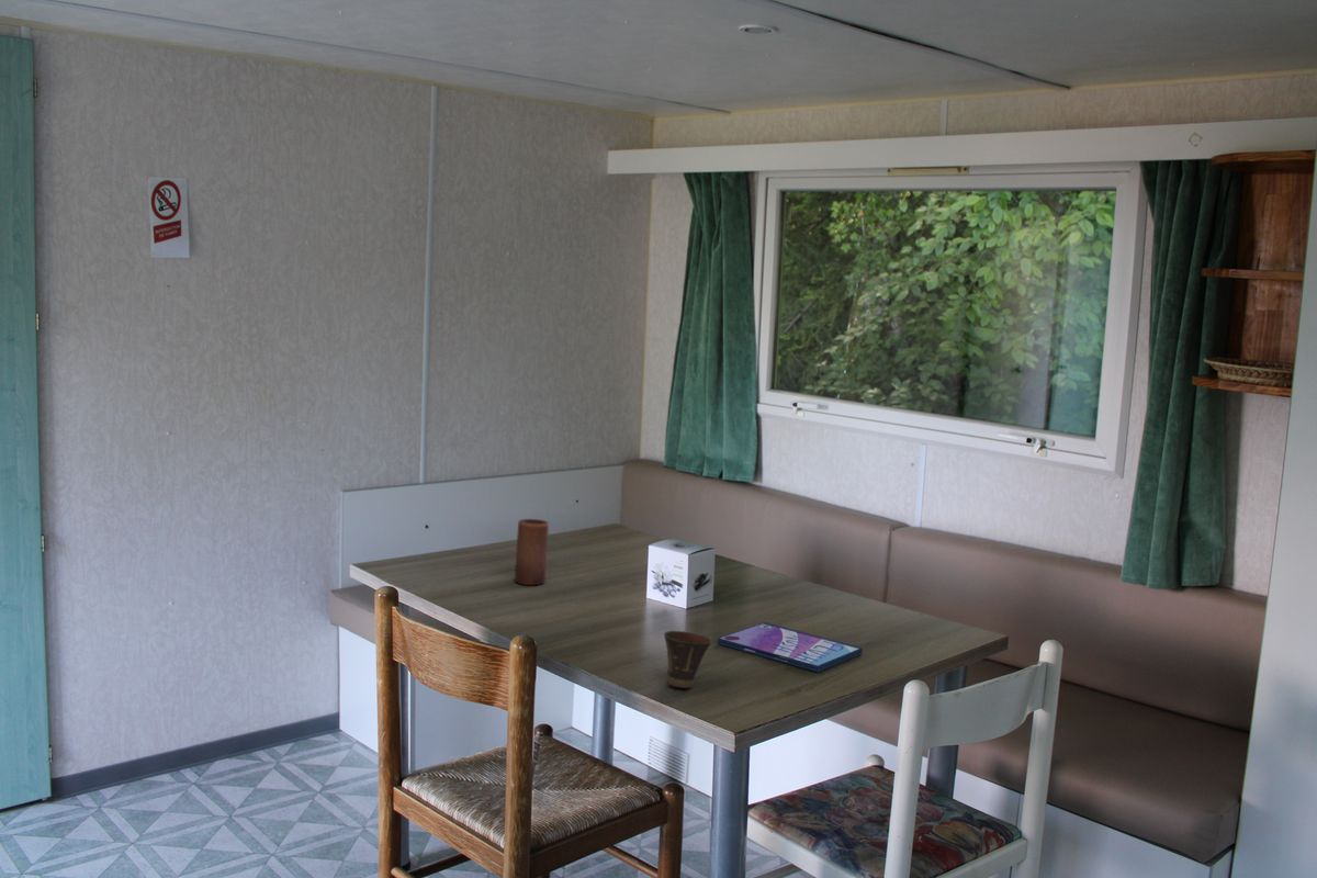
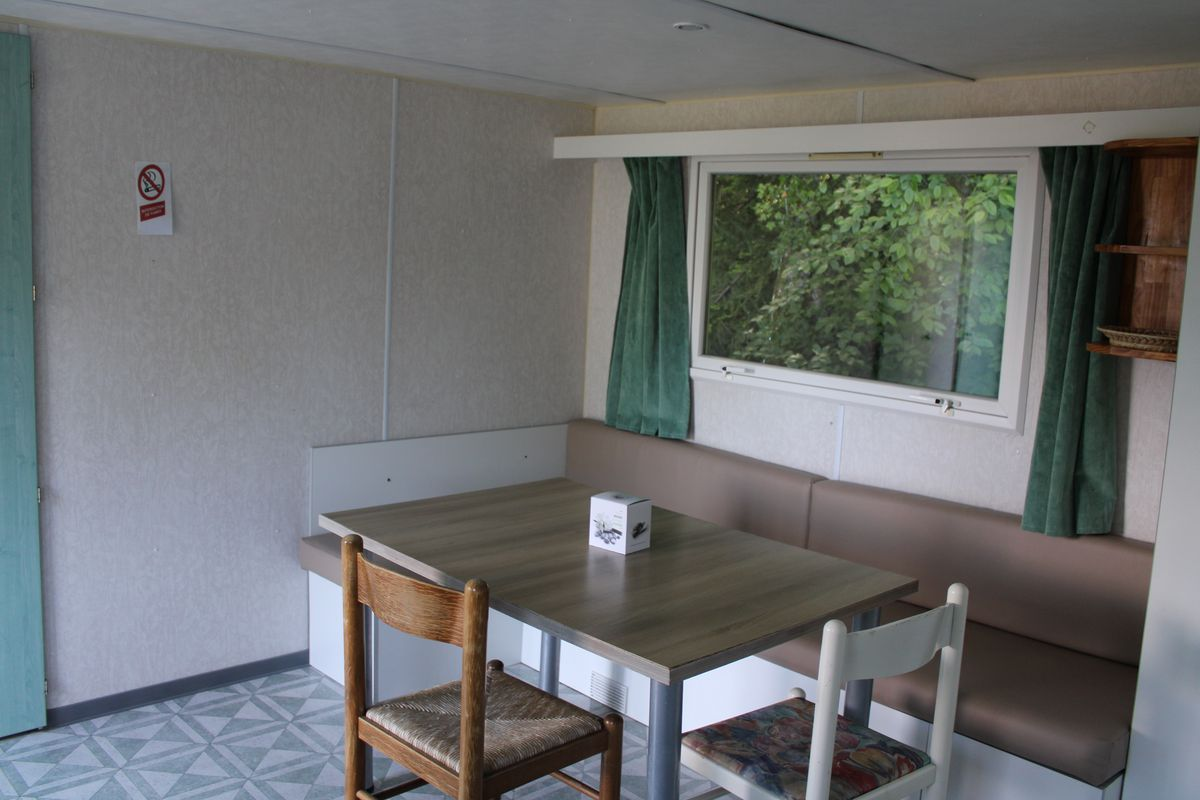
- cup [663,630,712,689]
- candle [514,518,550,586]
- video game case [717,621,864,673]
